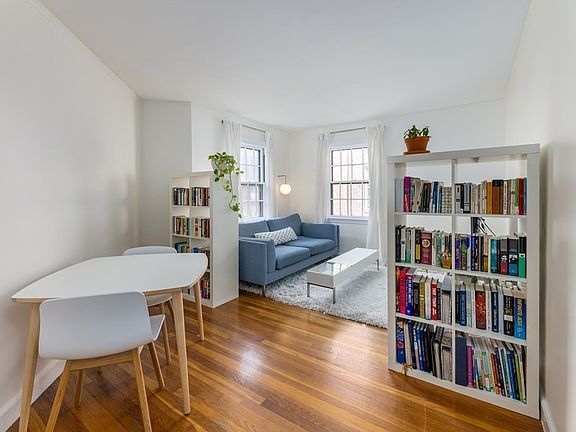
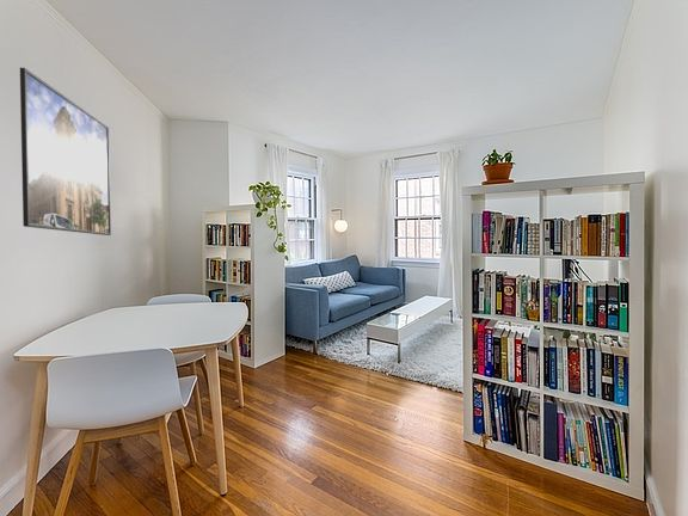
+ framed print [19,67,112,236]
